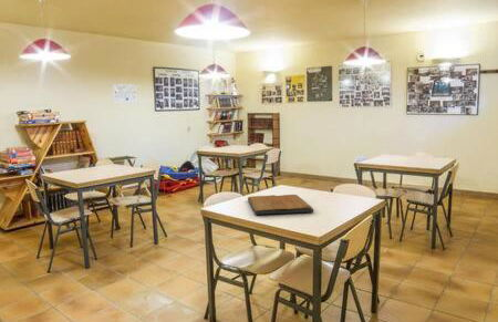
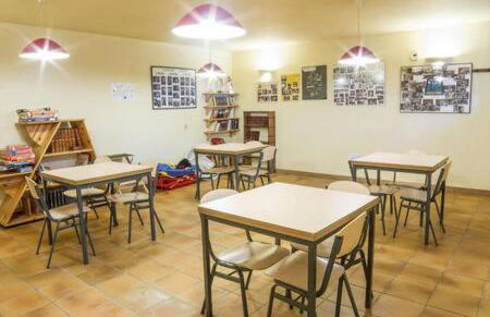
- religious icon [247,194,314,216]
